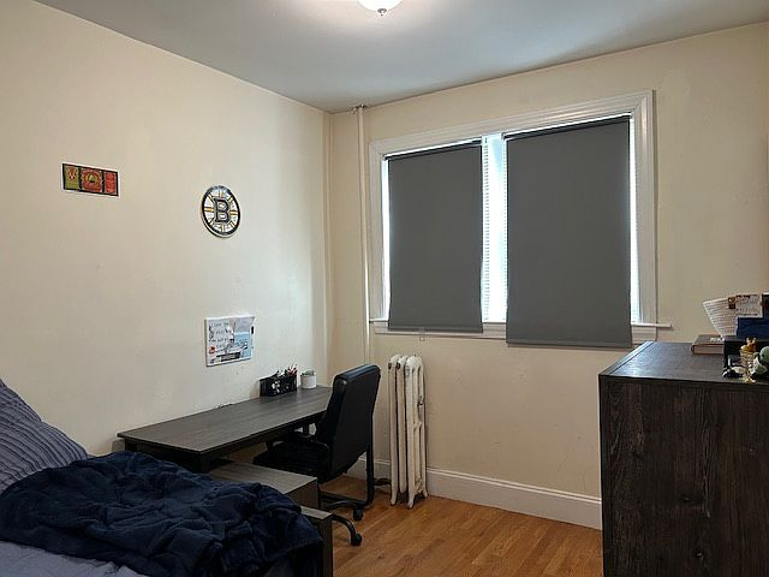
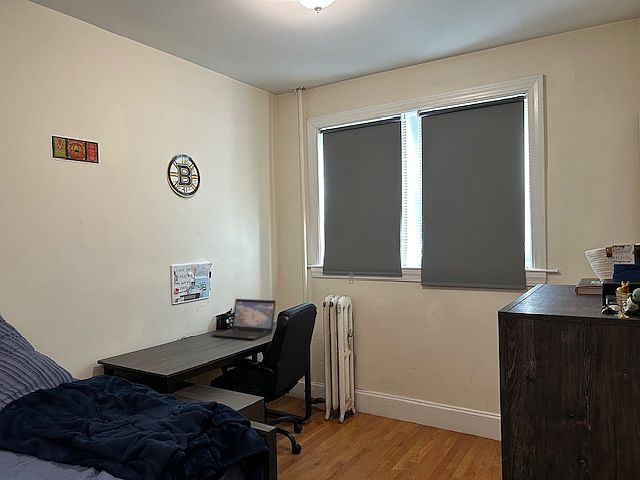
+ laptop [211,298,277,341]
